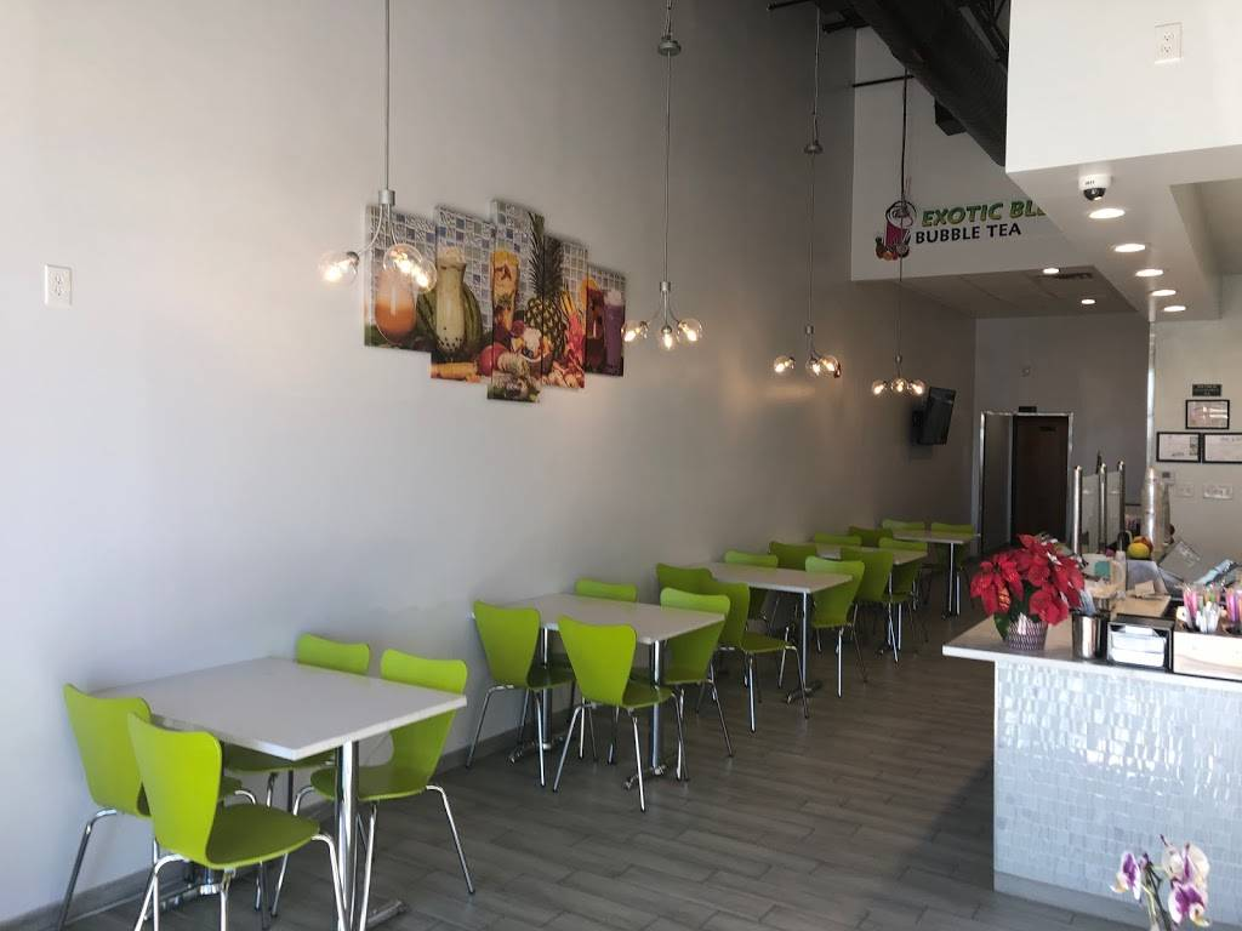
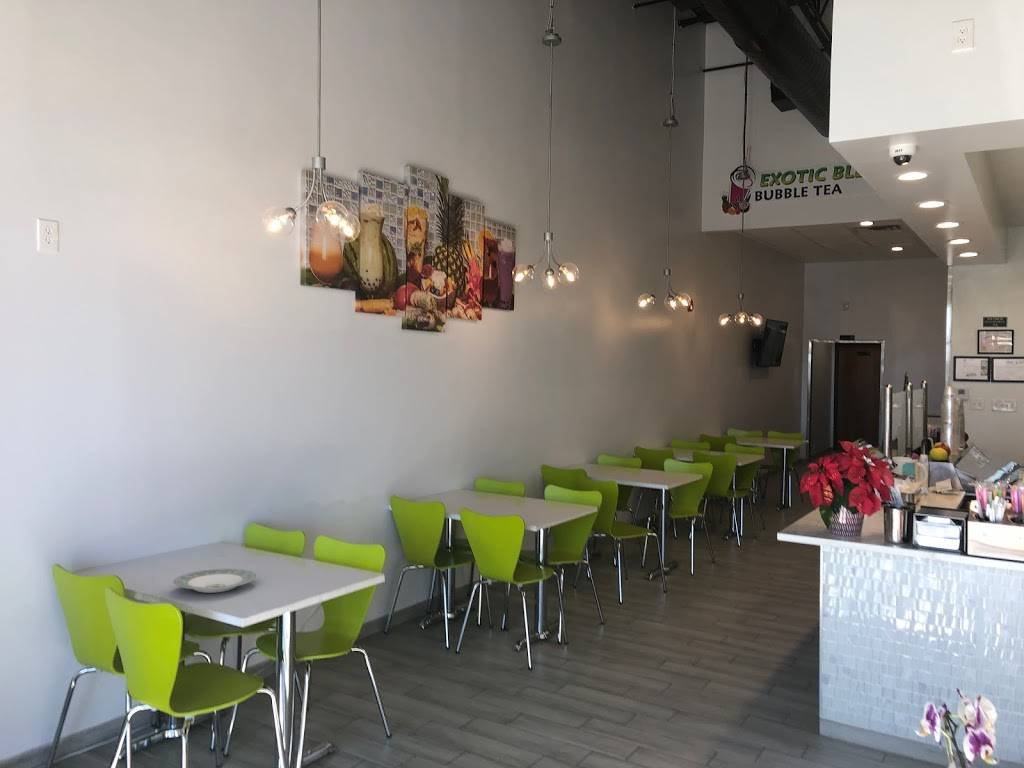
+ plate [173,568,257,594]
